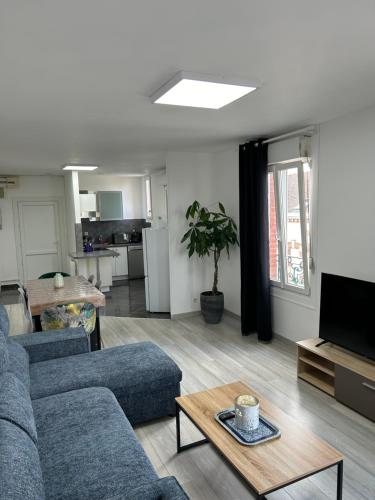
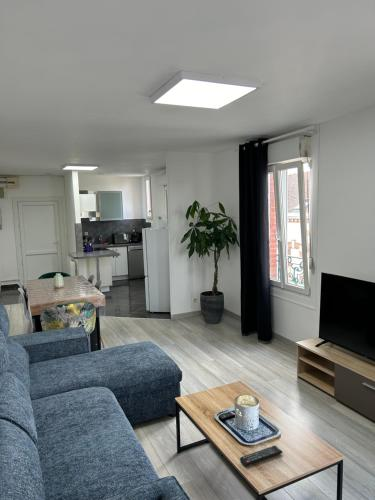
+ remote control [239,445,283,467]
